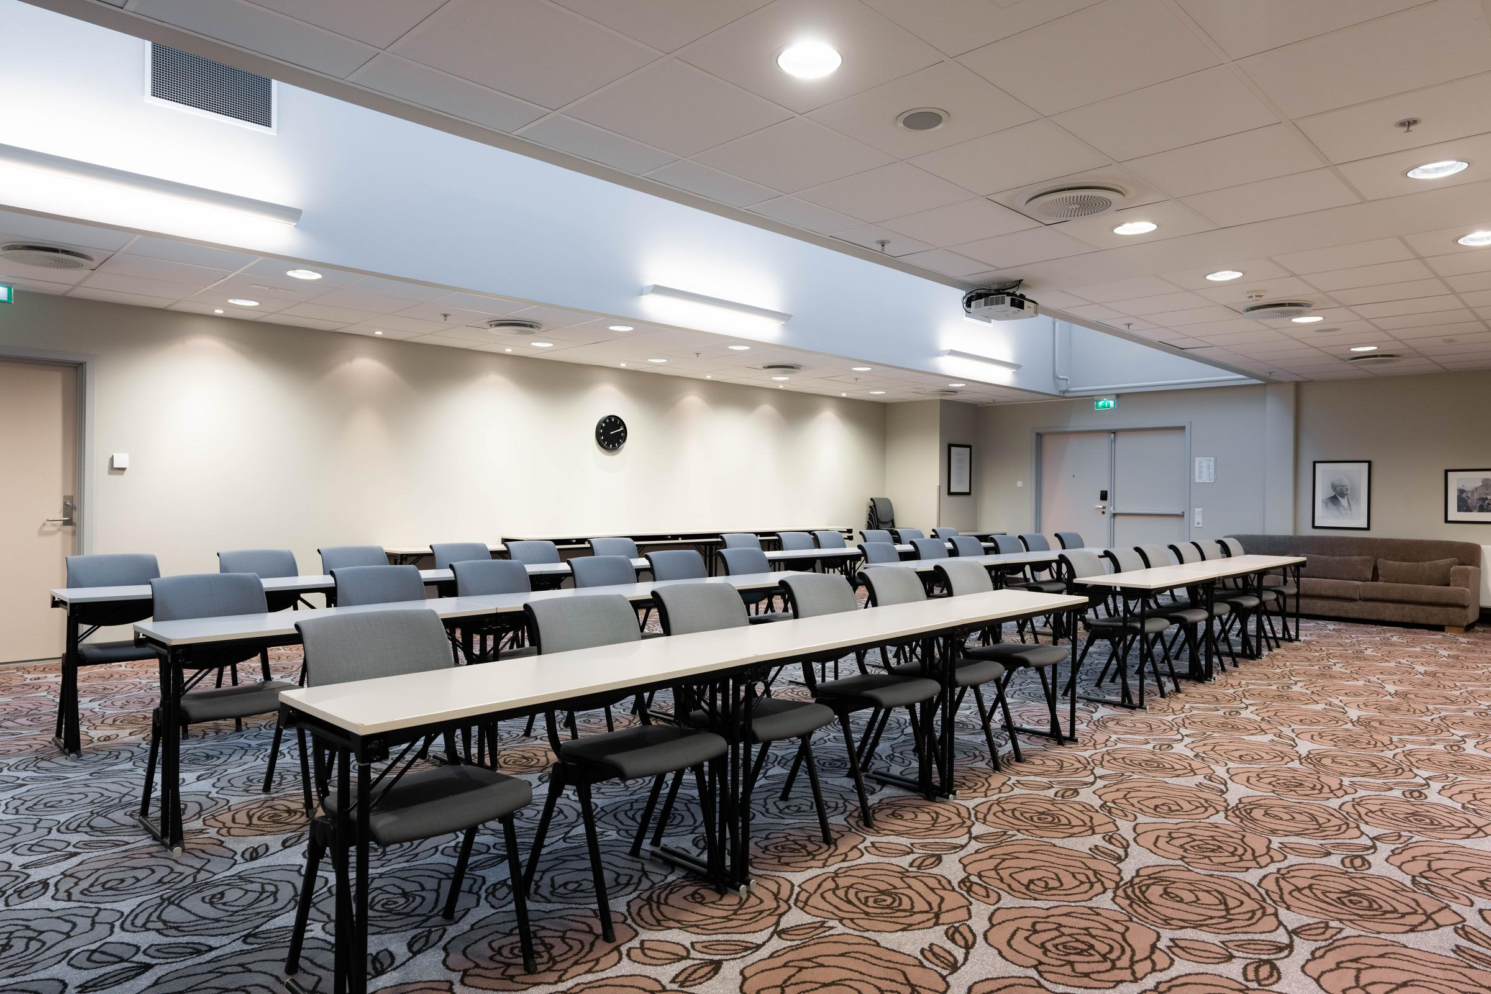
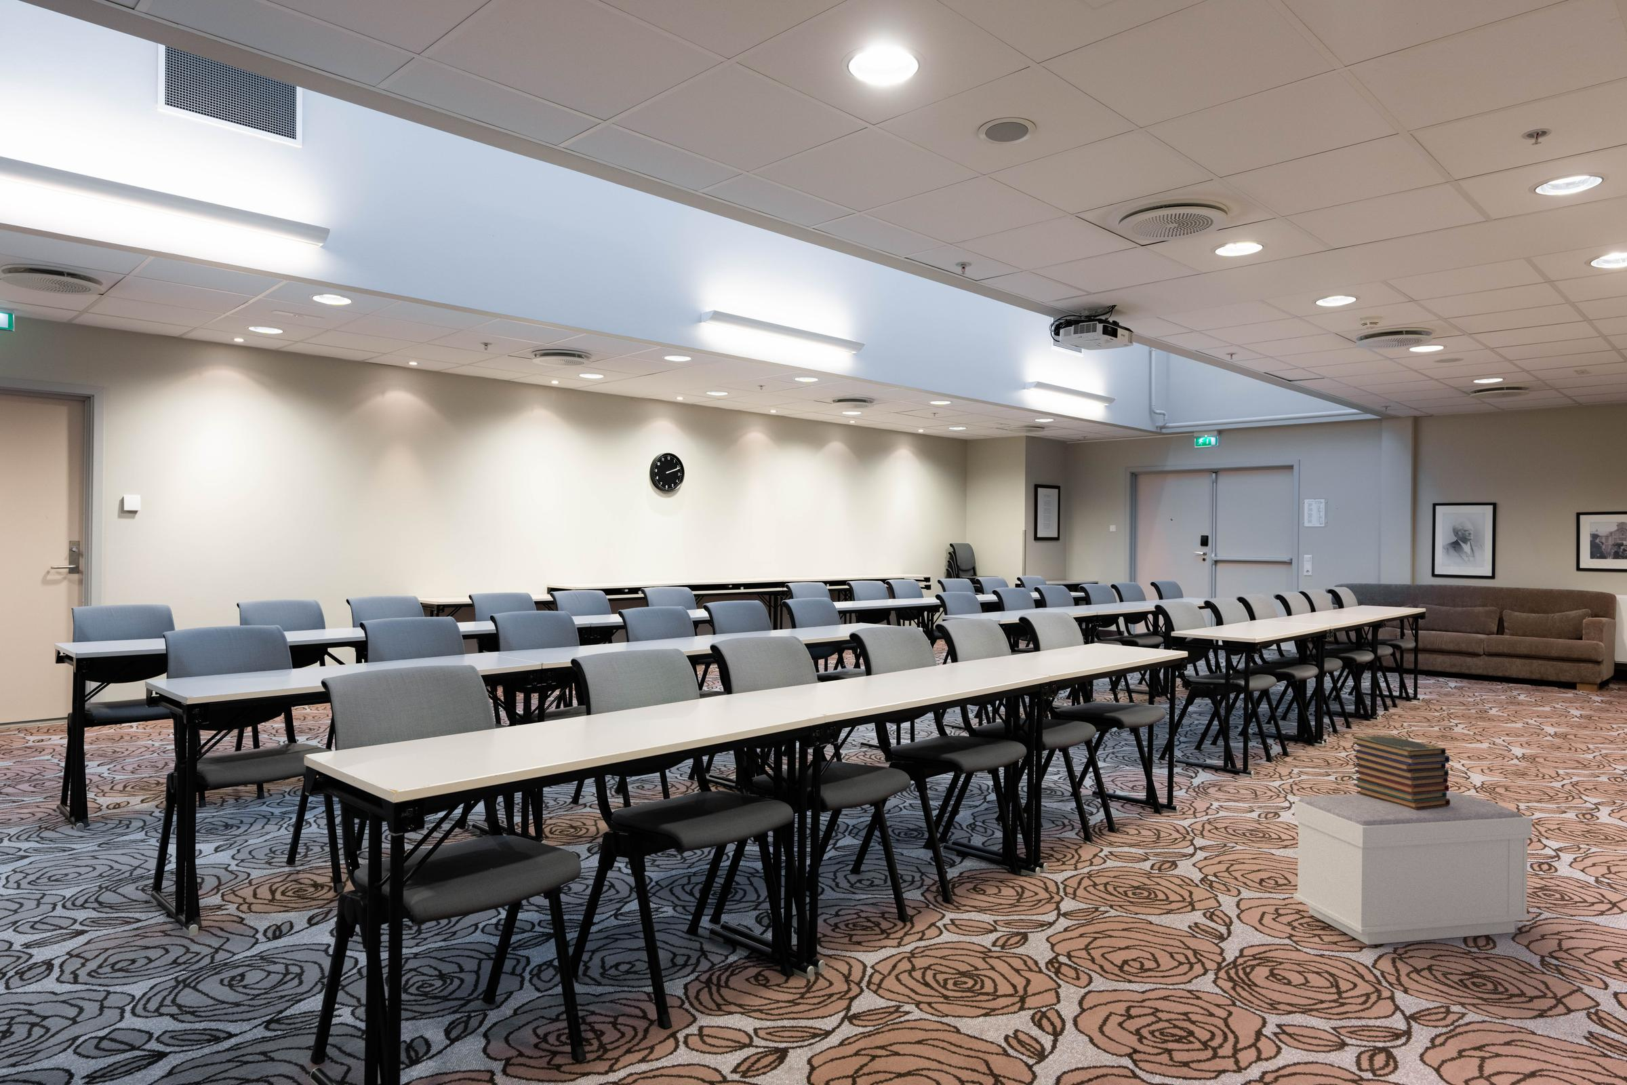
+ bench [1293,791,1533,946]
+ book stack [1352,734,1450,810]
